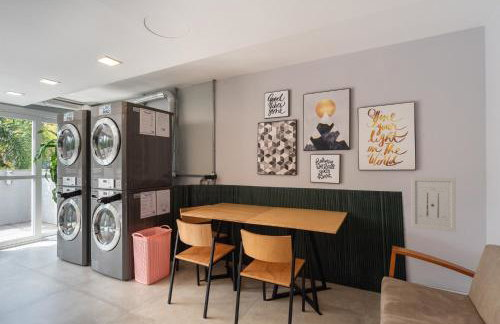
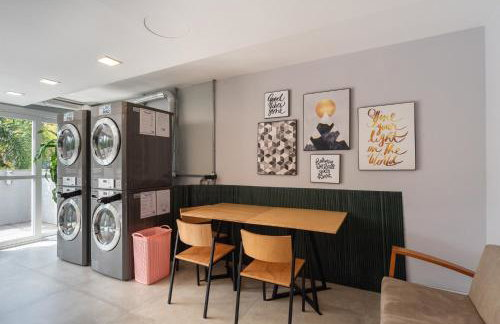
- wall art [410,176,457,233]
